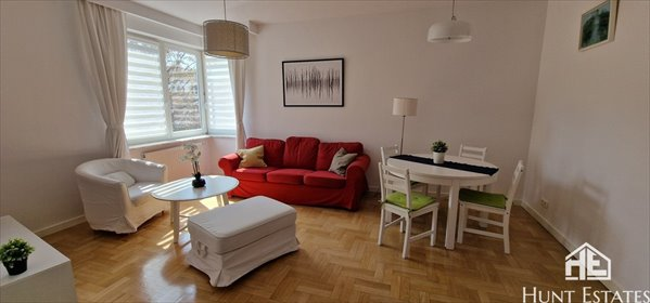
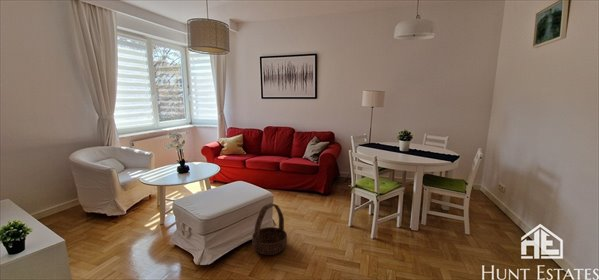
+ basket [251,202,288,256]
